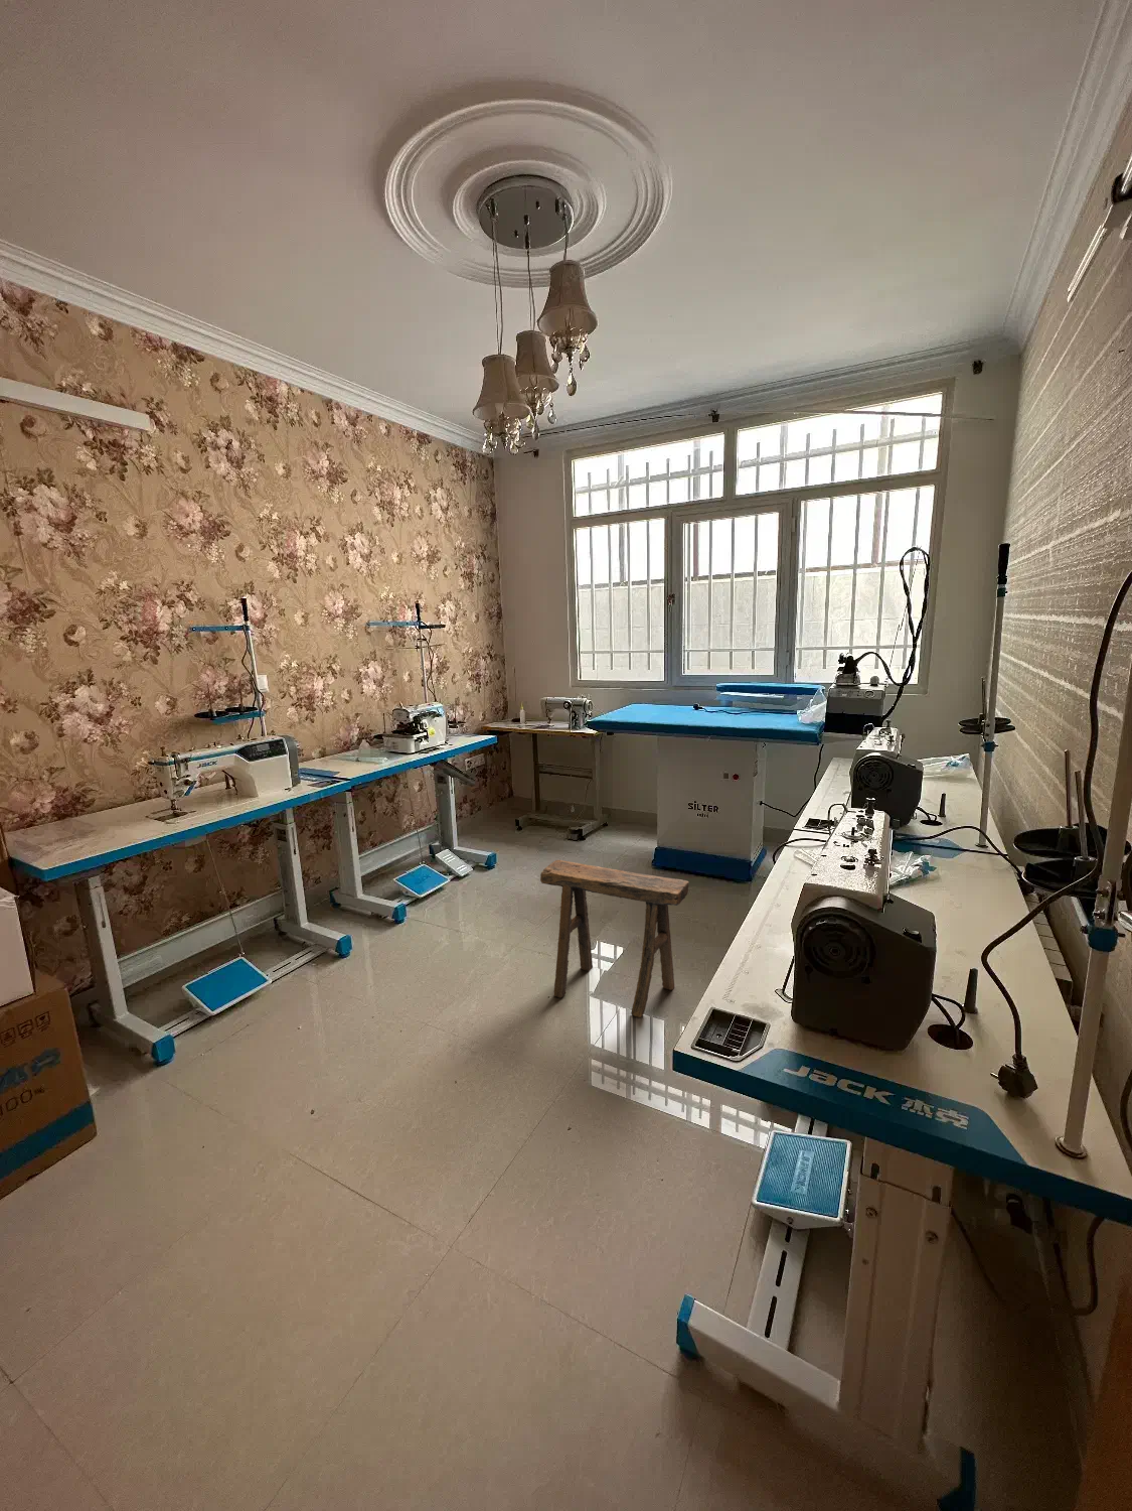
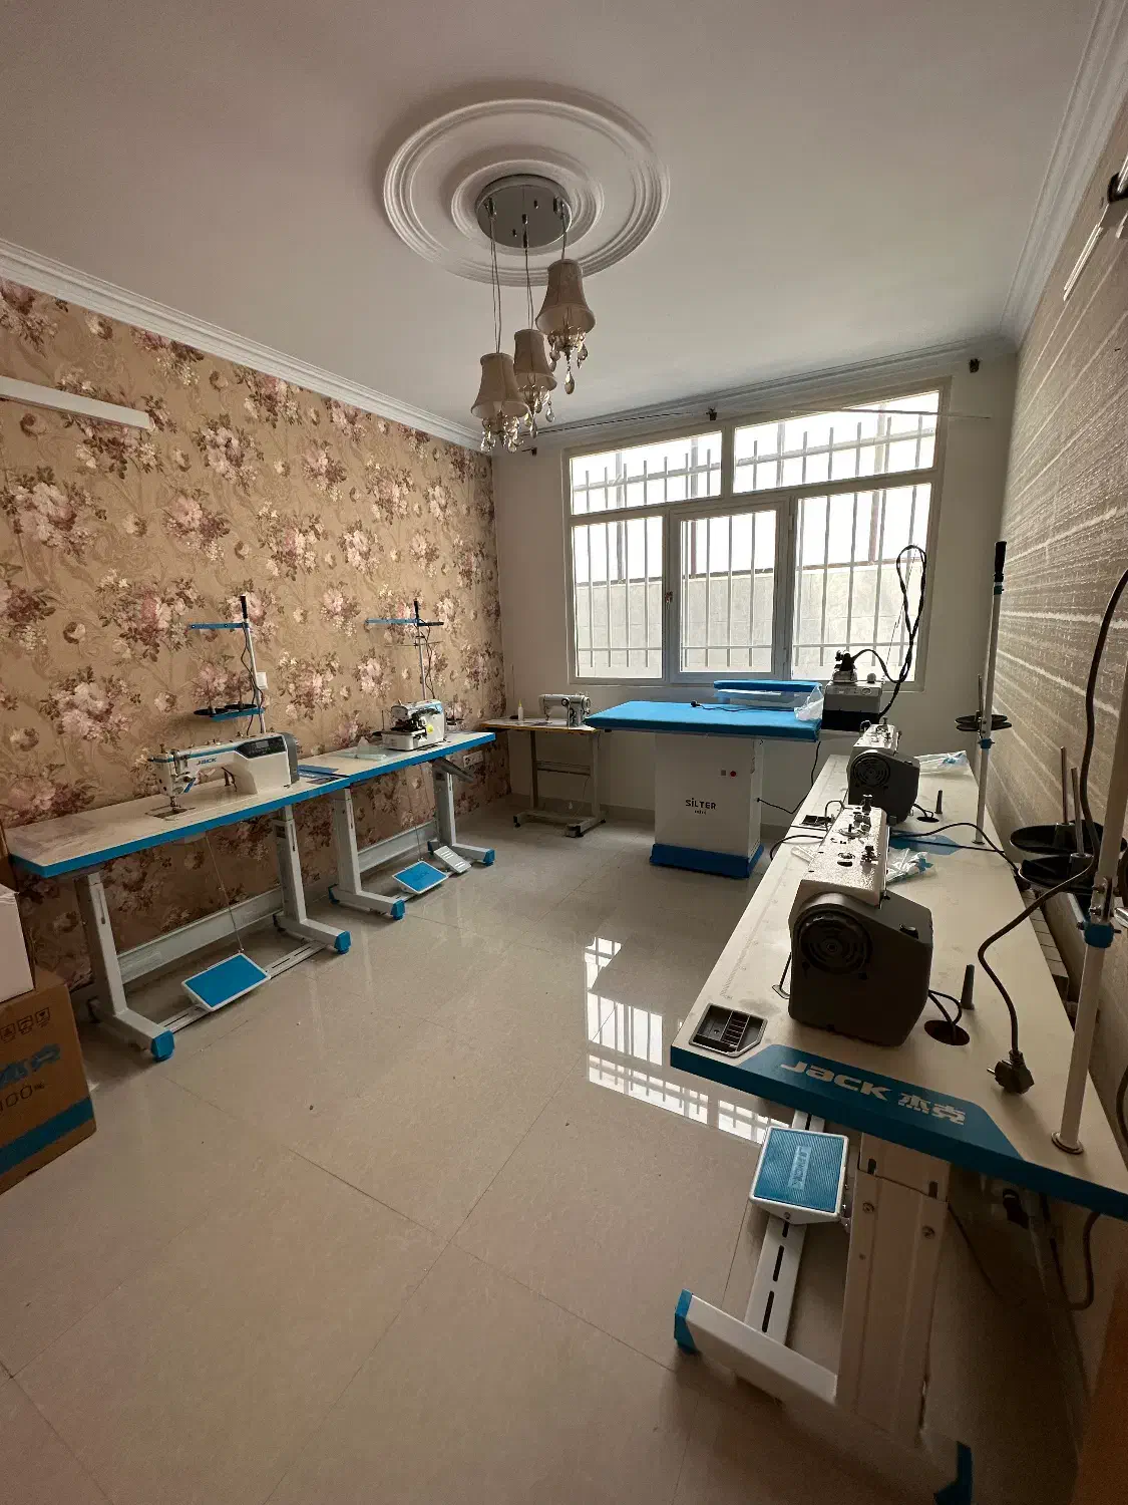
- stool [540,859,691,1018]
